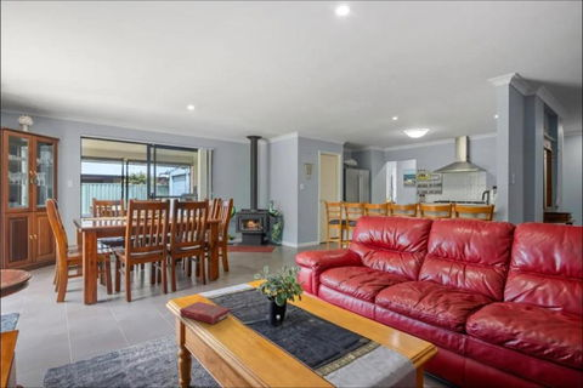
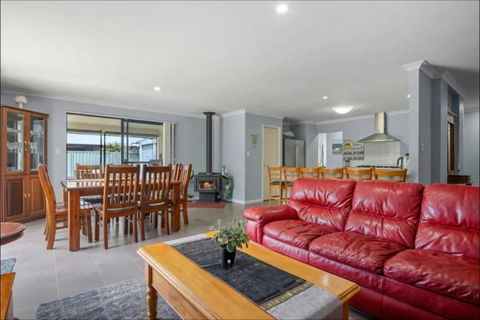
- book [179,301,231,325]
